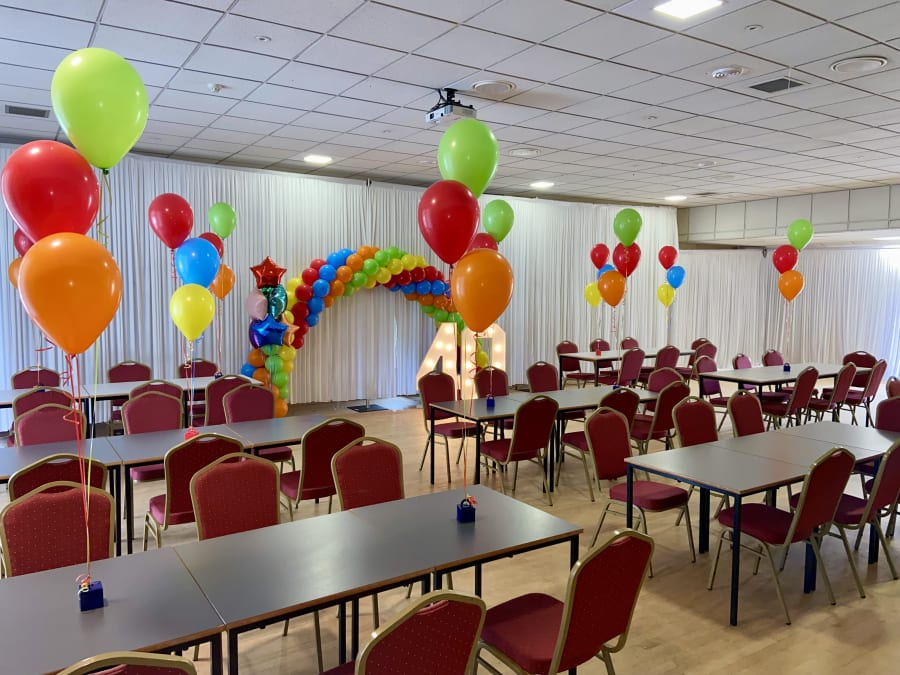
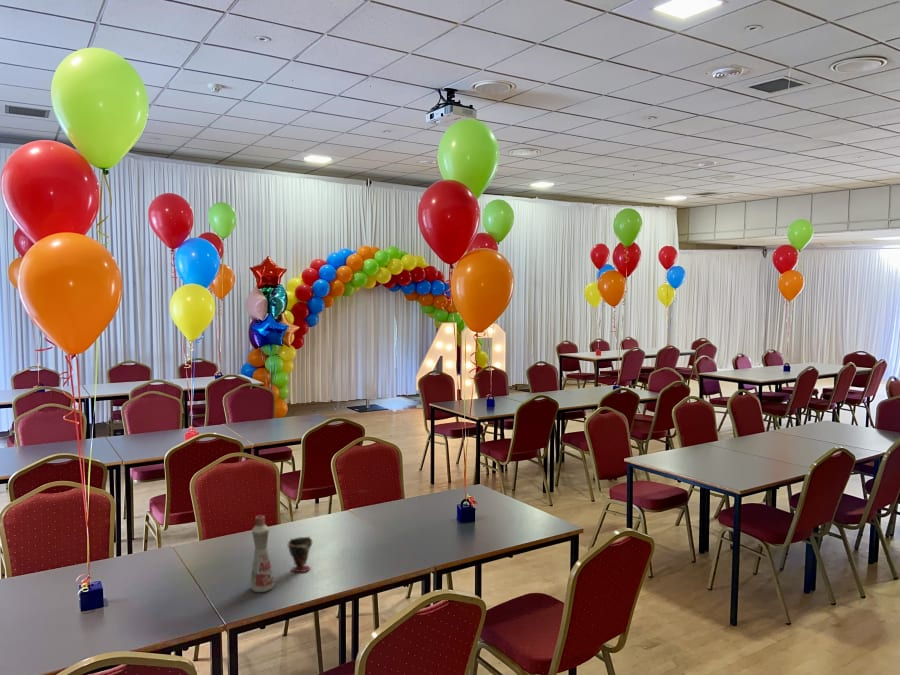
+ cup [287,536,313,573]
+ bottle [249,514,276,594]
